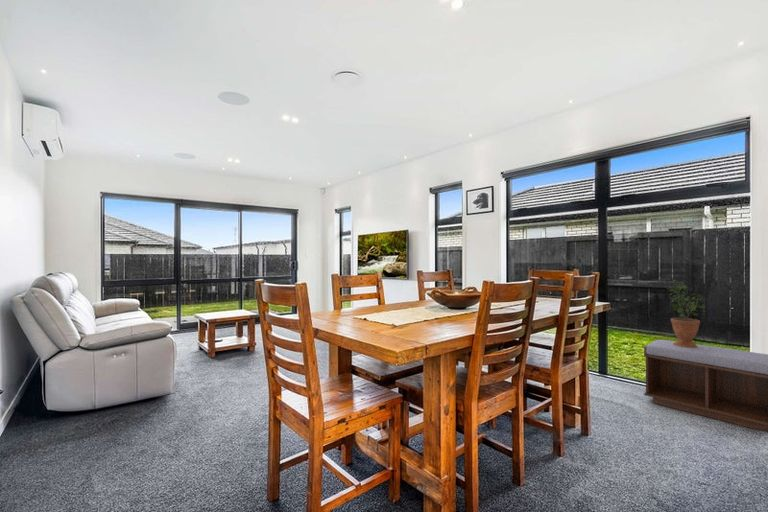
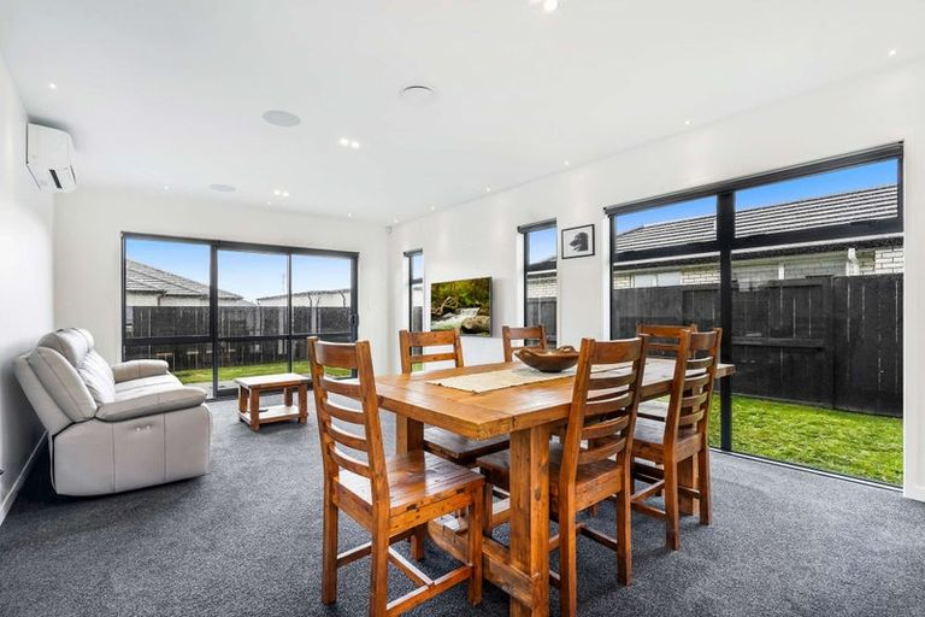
- potted plant [663,279,706,348]
- bench [643,339,768,433]
